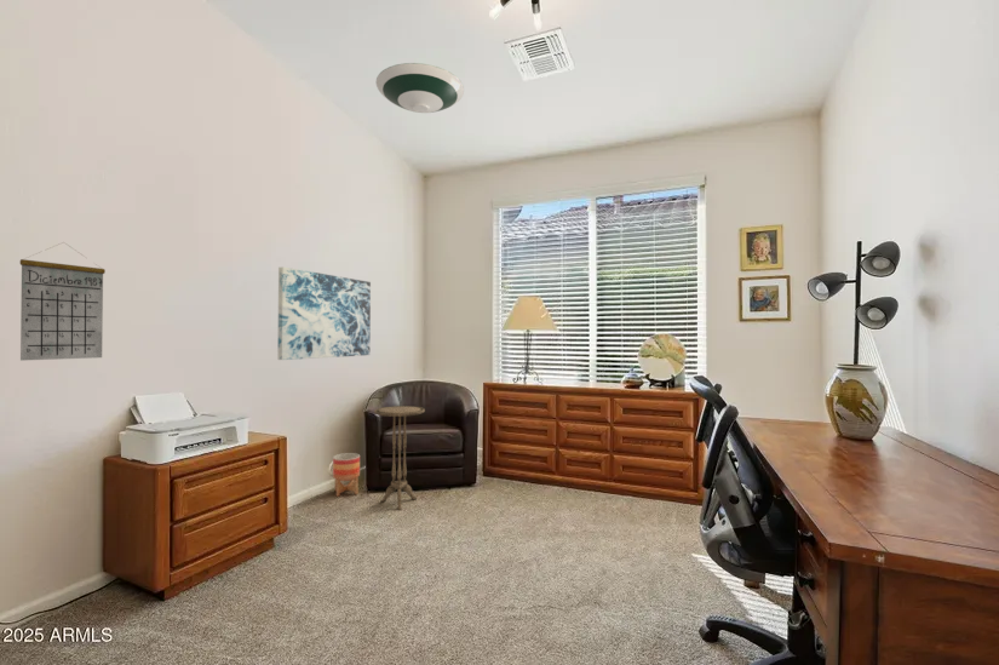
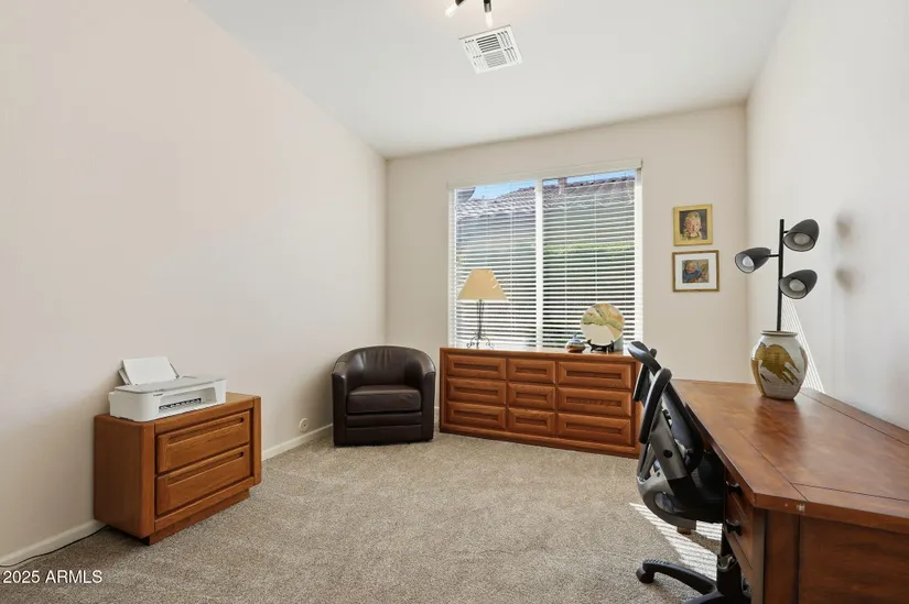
- wall art [277,265,372,361]
- planter [332,452,361,498]
- calendar [19,241,107,362]
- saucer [375,62,465,114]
- side table [373,405,426,512]
